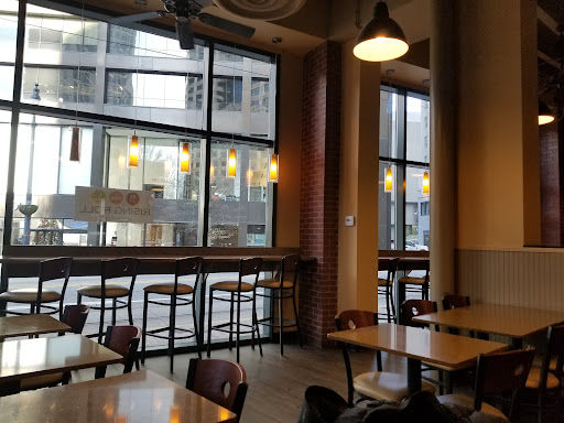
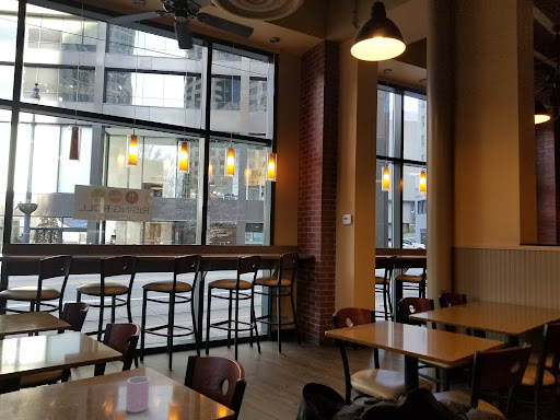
+ cup [125,375,151,413]
